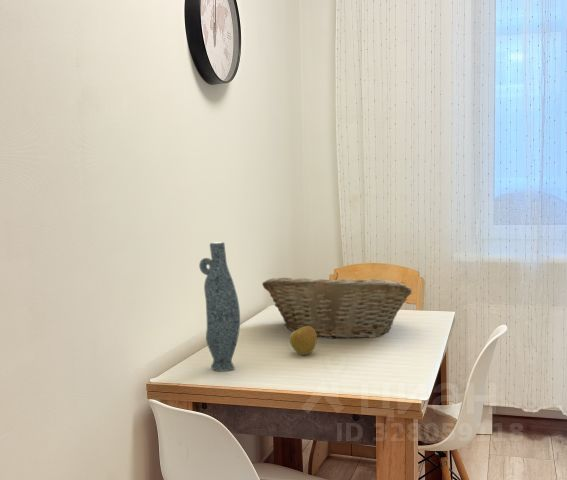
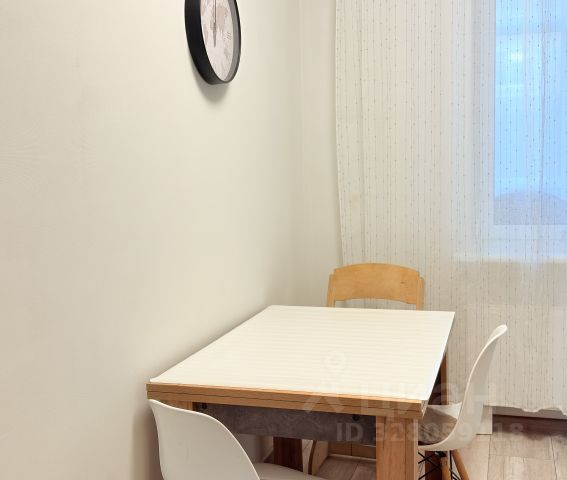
- fruit basket [261,272,413,340]
- apple [289,326,318,356]
- vase [198,241,241,372]
